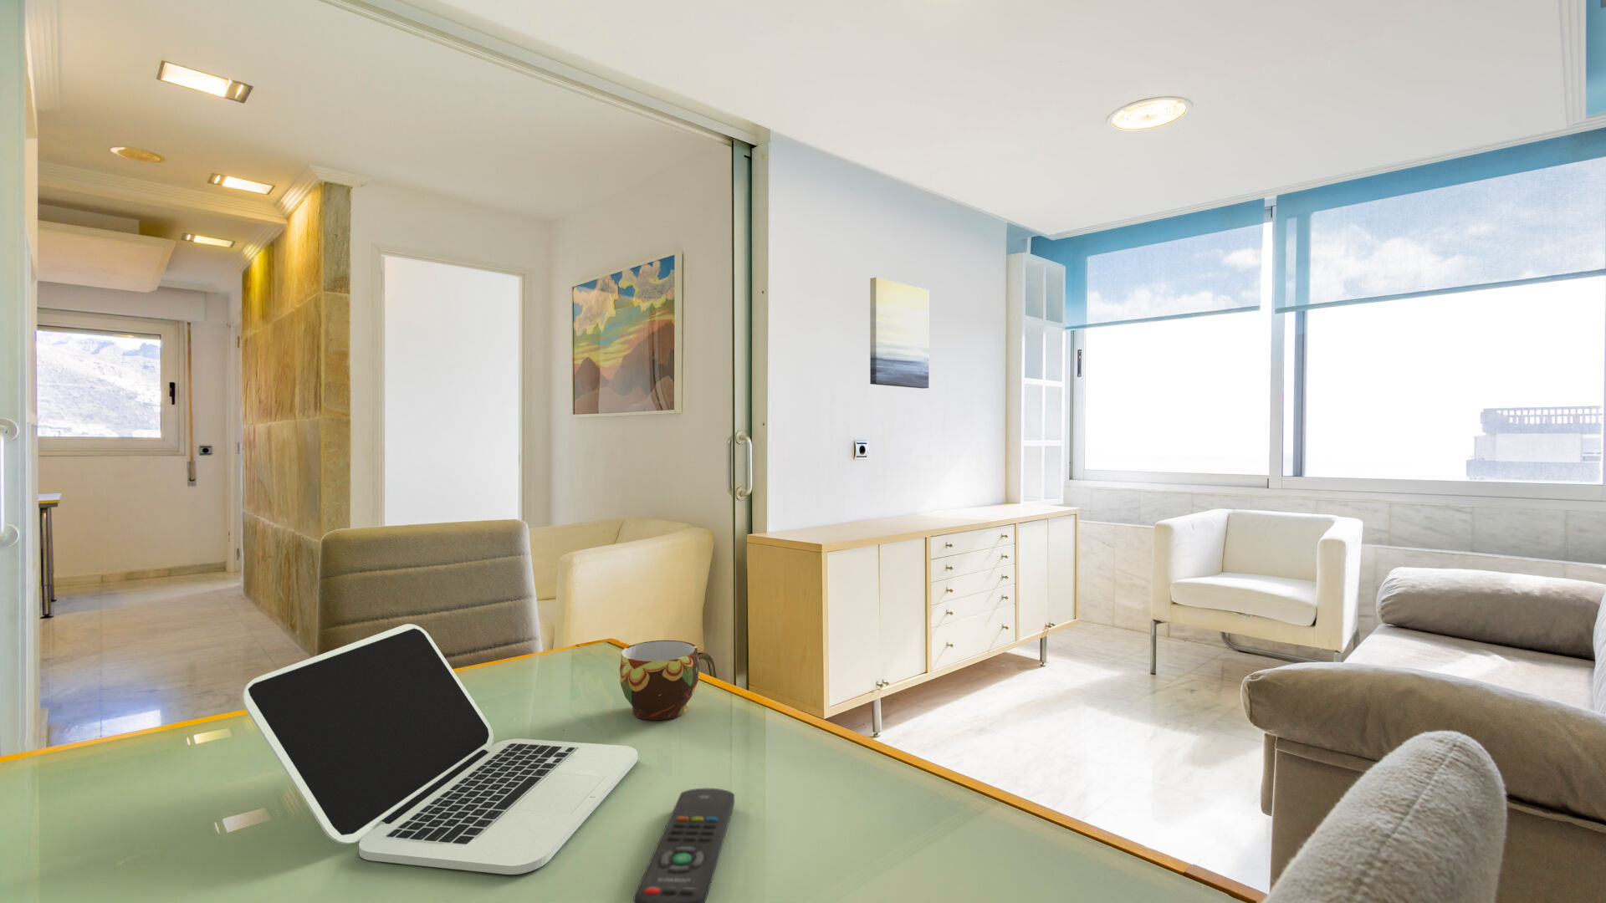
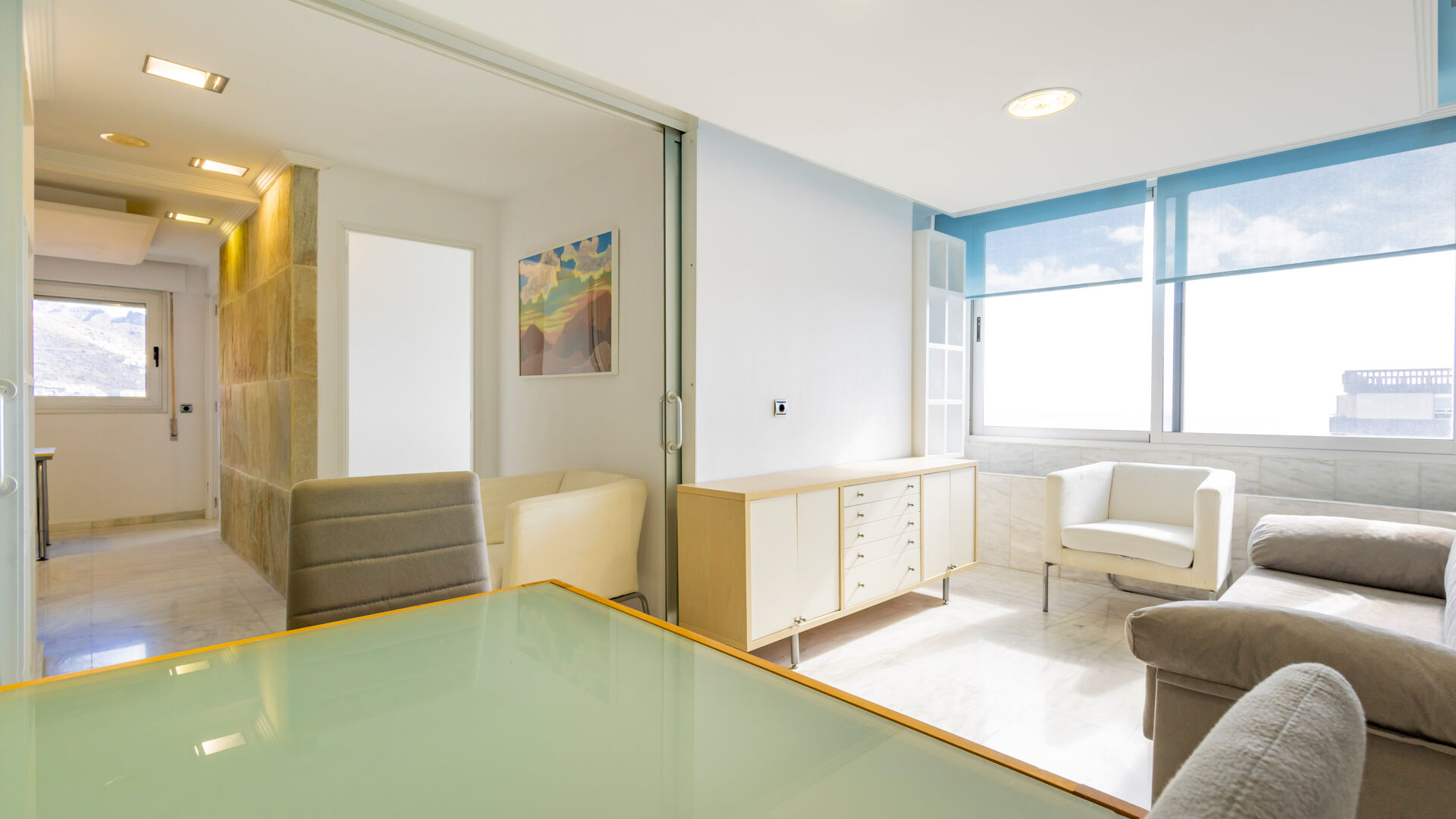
- laptop [242,623,639,875]
- remote control [633,787,736,903]
- wall art [869,277,930,389]
- cup [619,639,700,721]
